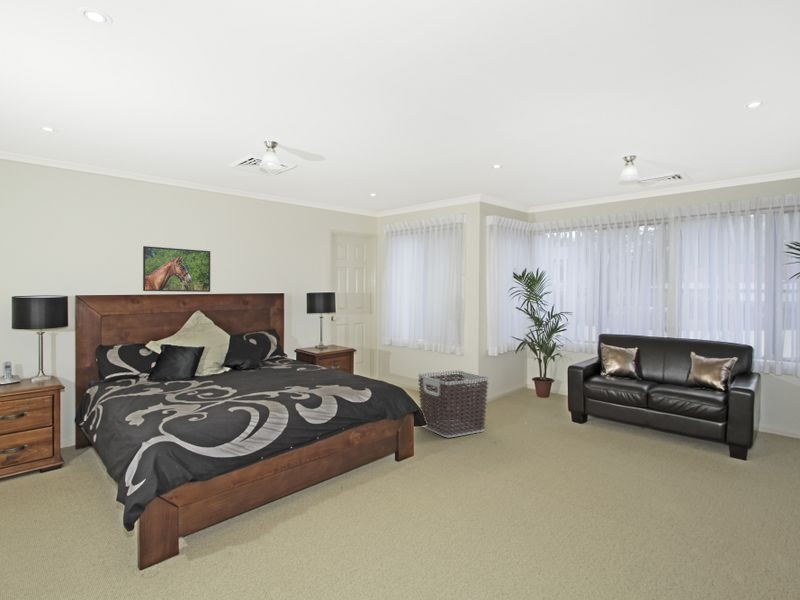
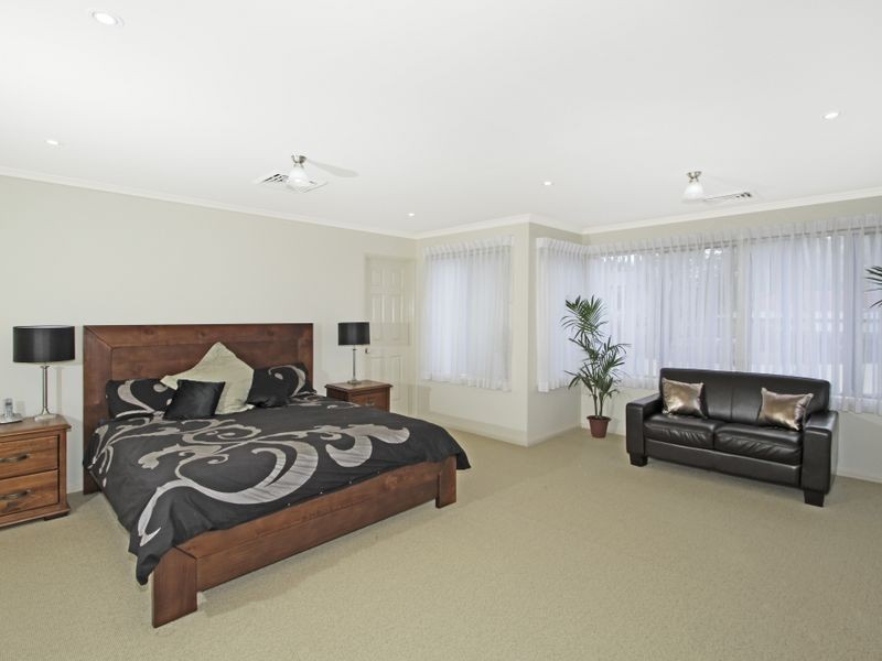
- clothes hamper [417,369,489,438]
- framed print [142,245,211,293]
